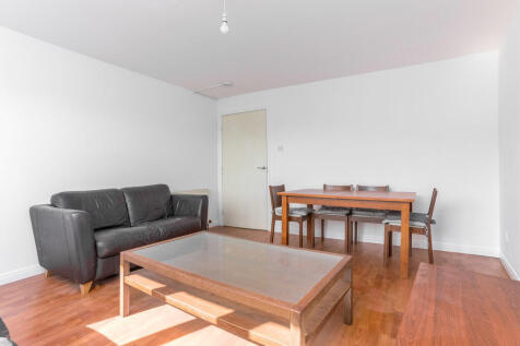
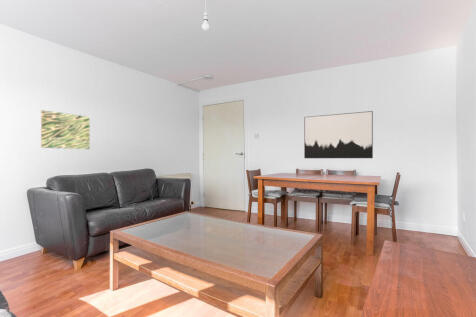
+ wall art [303,110,374,159]
+ wall art [40,109,91,150]
